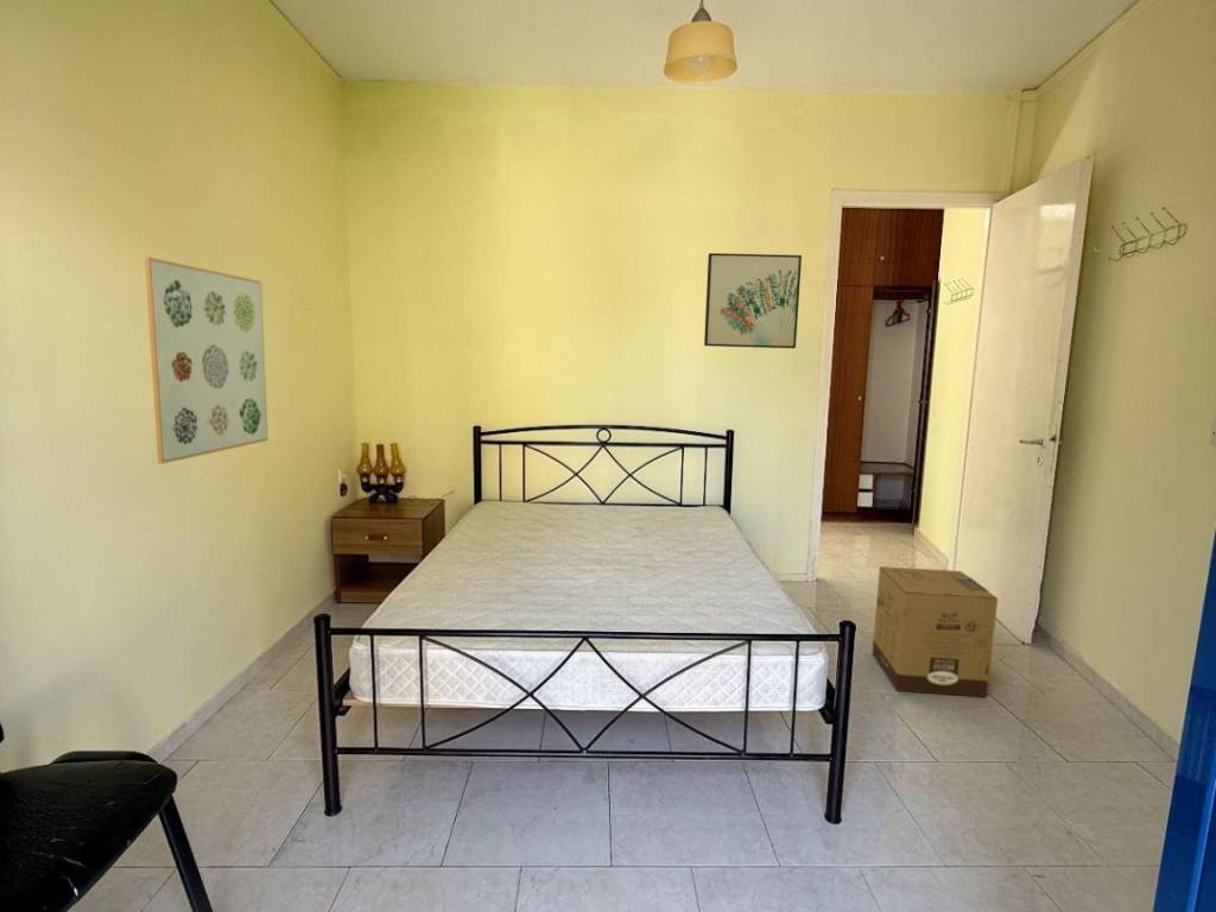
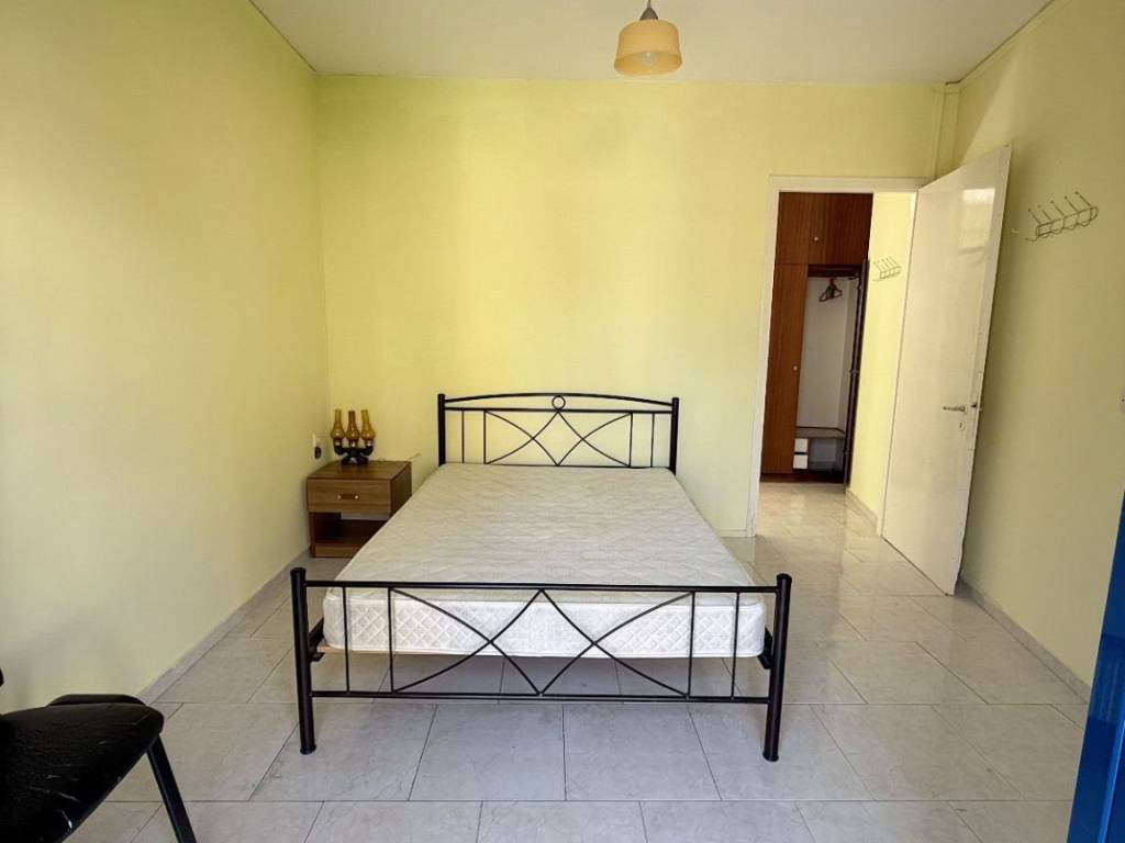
- wall art [703,252,803,349]
- wall art [144,255,270,466]
- cardboard box [870,565,999,698]
